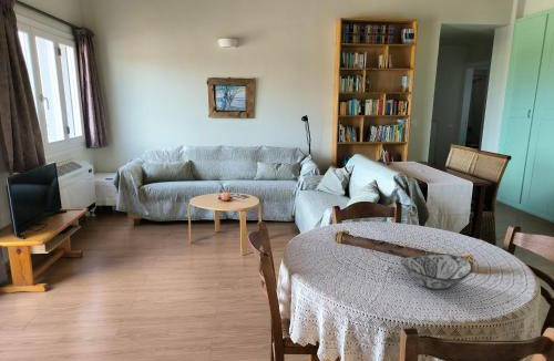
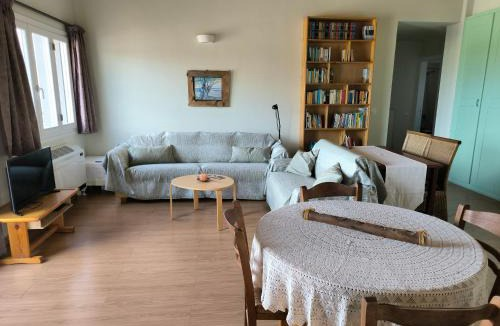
- decorative bowl [399,254,473,290]
